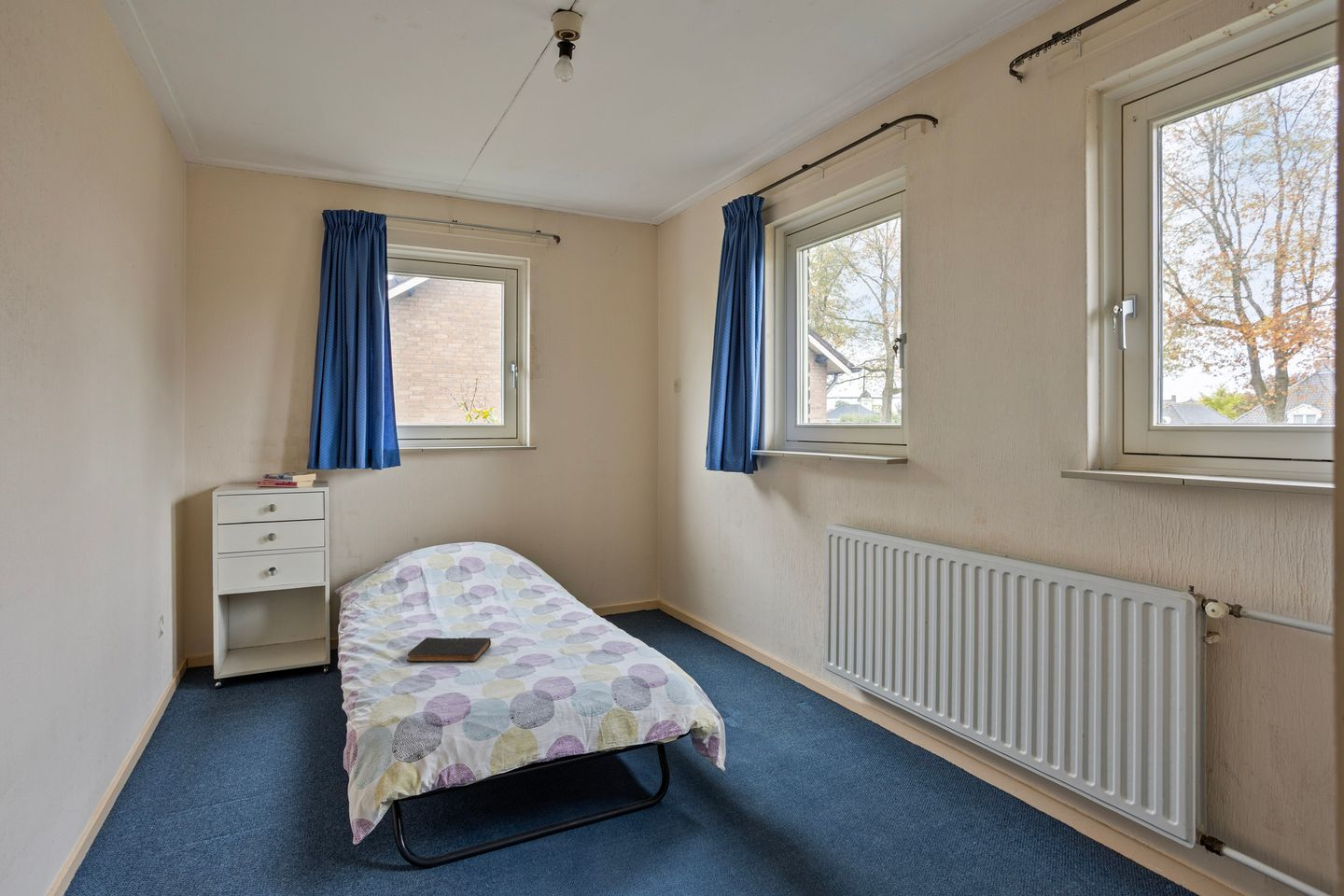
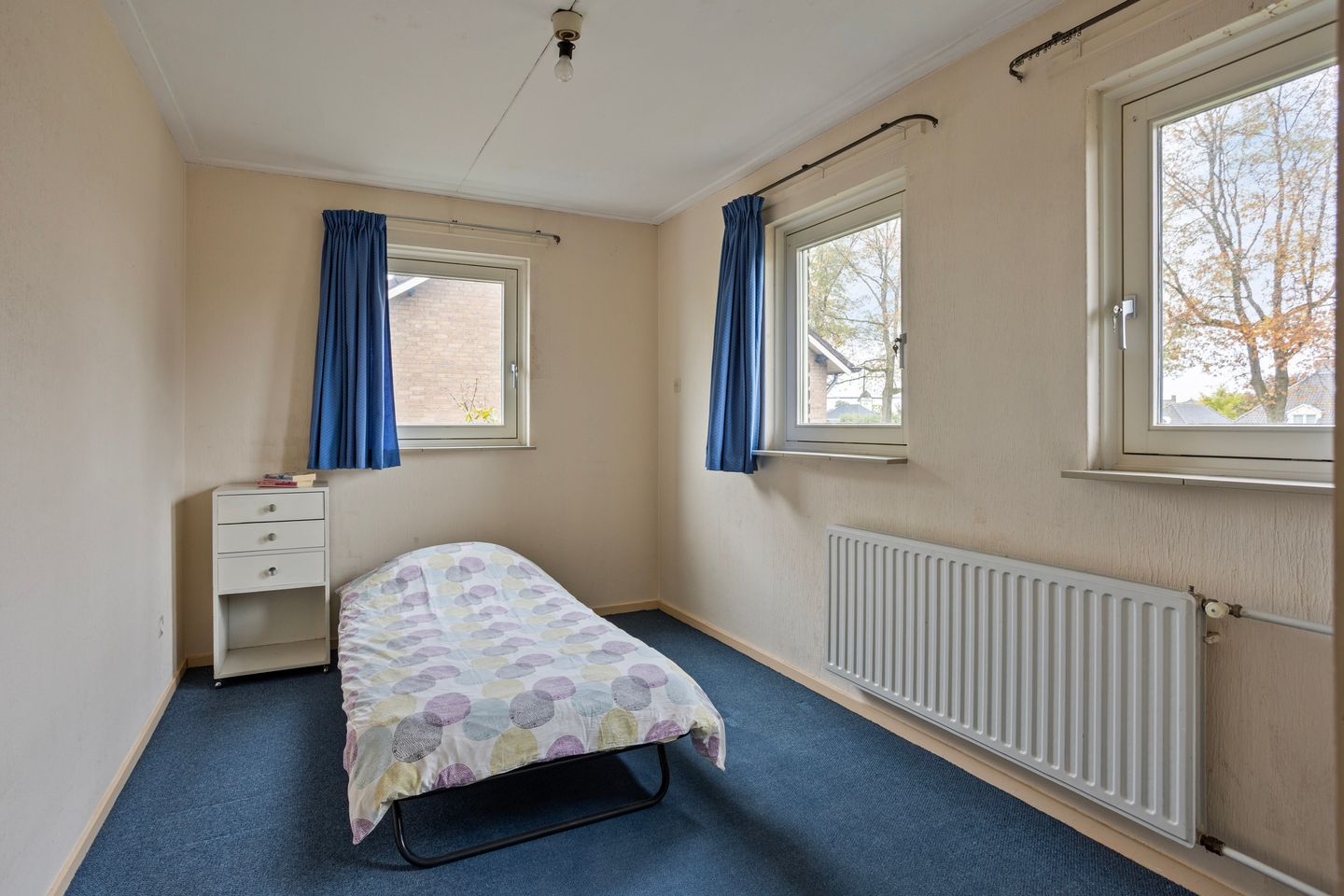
- book [406,637,492,663]
